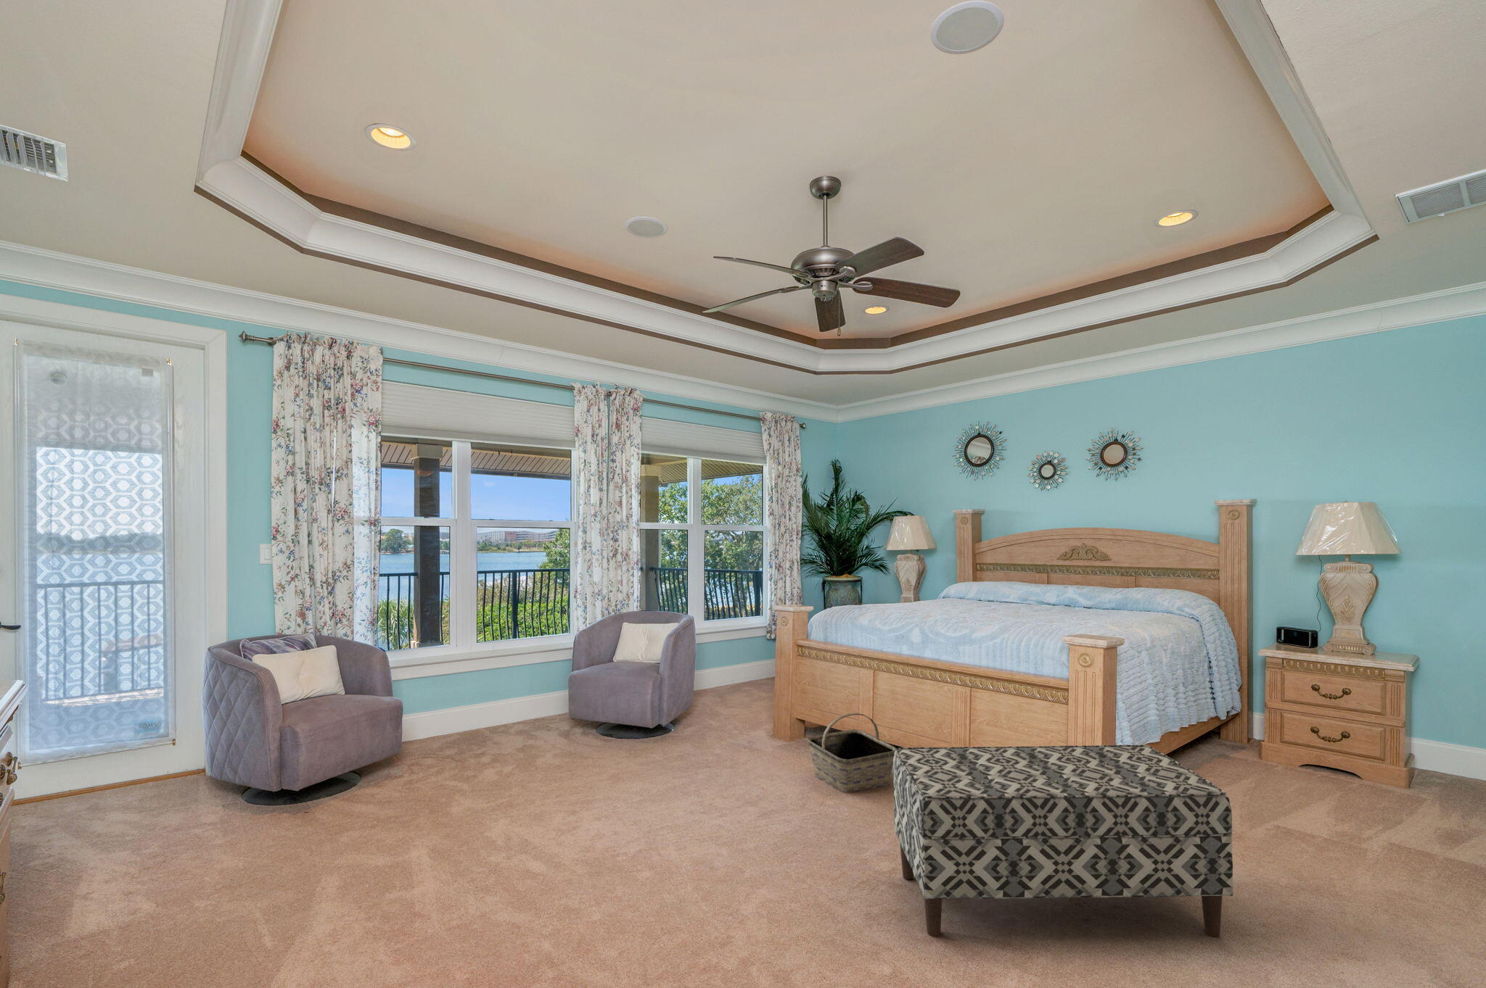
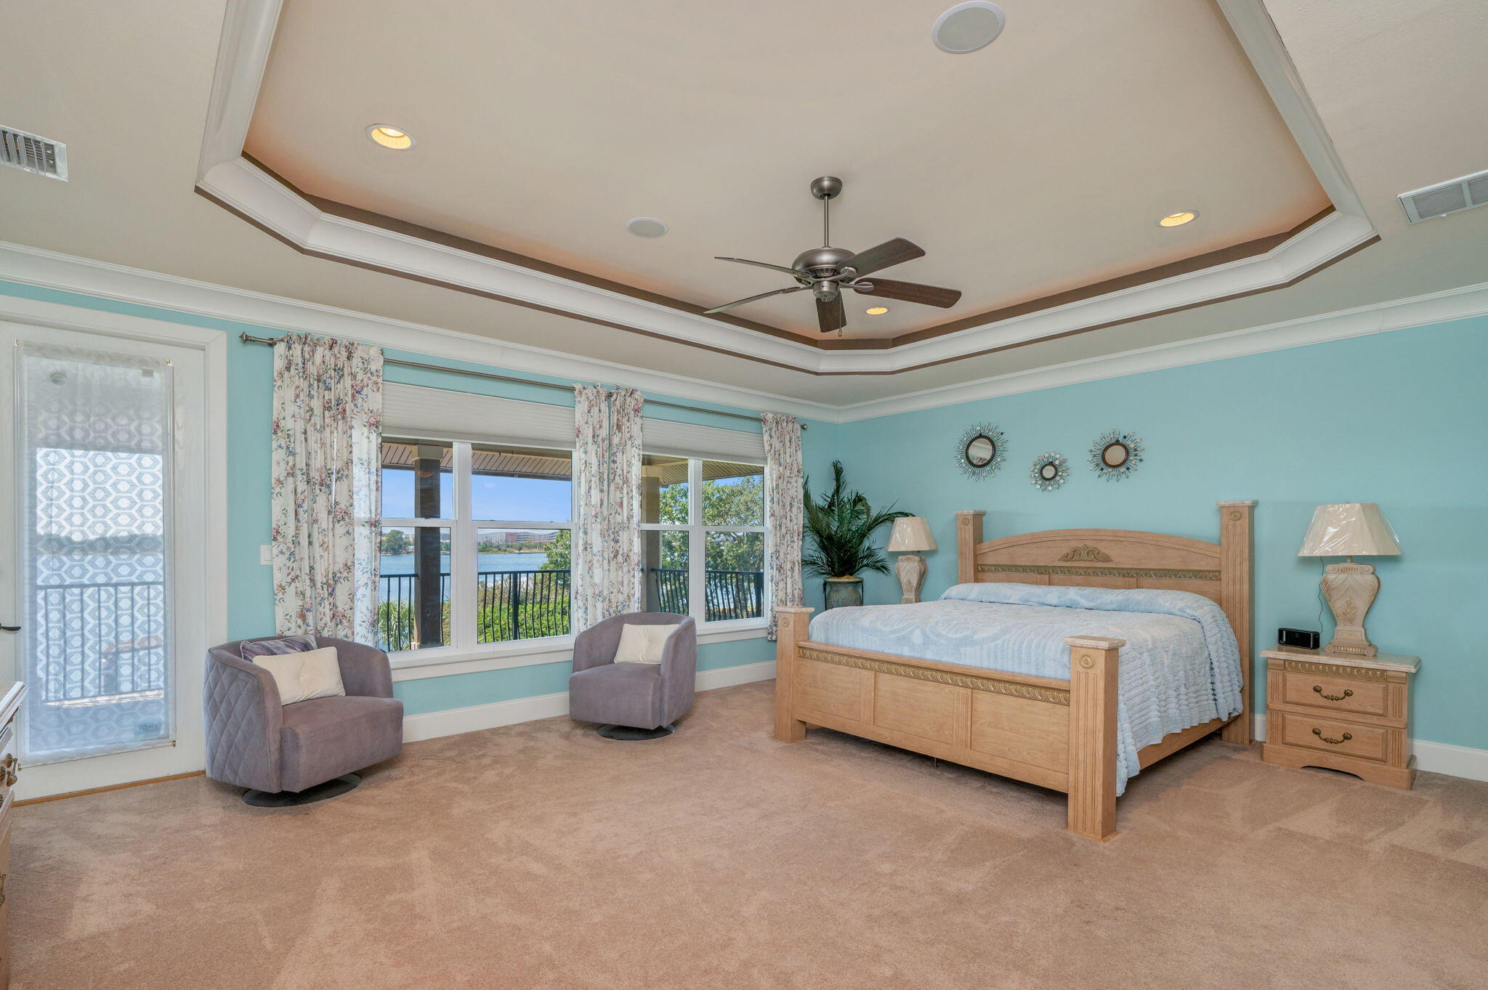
- bench [891,744,1233,938]
- basket [806,712,897,794]
